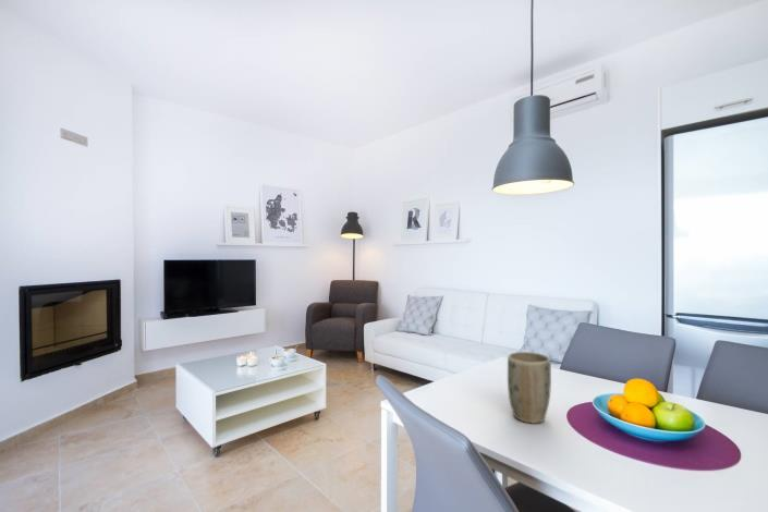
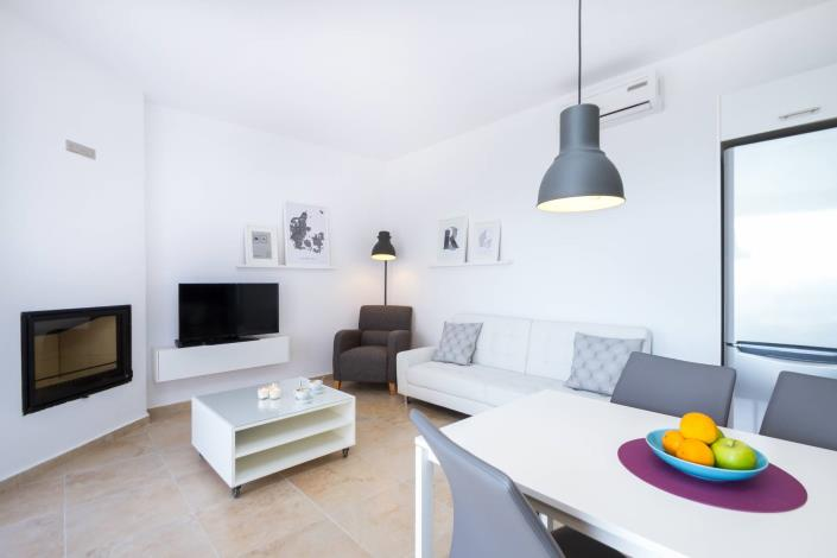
- plant pot [507,351,552,425]
